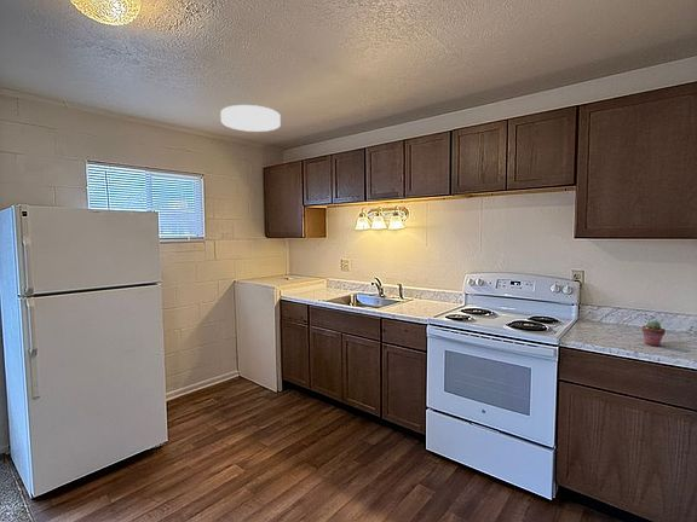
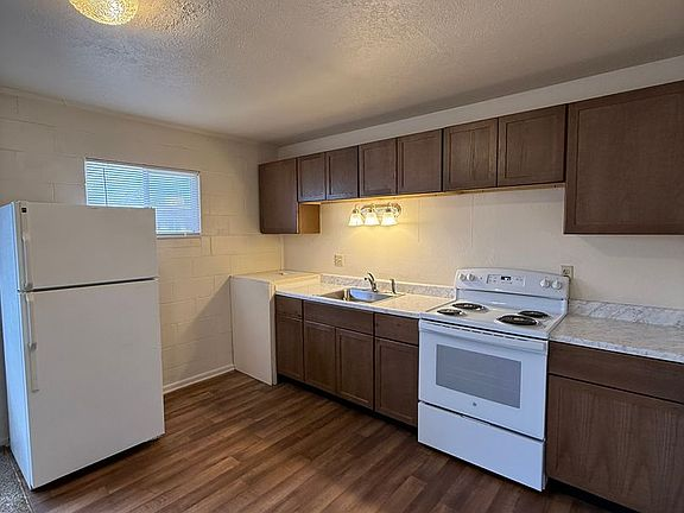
- ceiling light [220,104,282,133]
- potted succulent [641,319,667,347]
